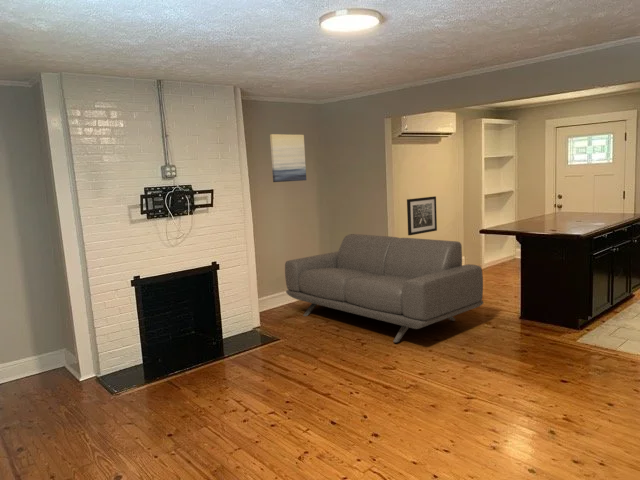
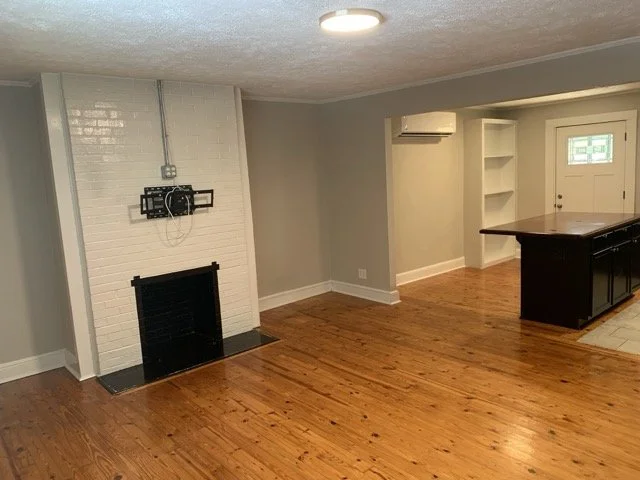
- wall art [269,133,307,183]
- wall art [406,196,438,236]
- sofa [284,233,484,344]
